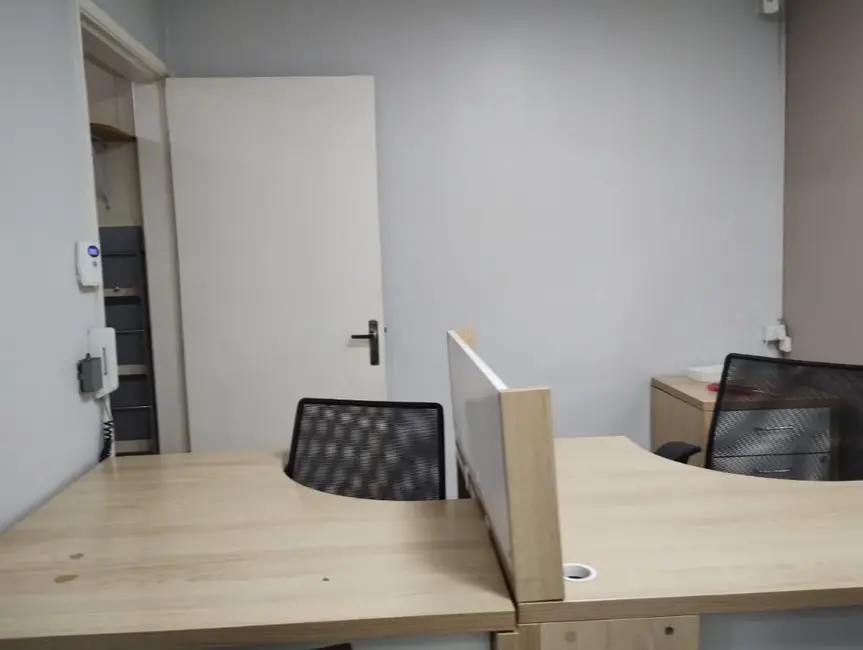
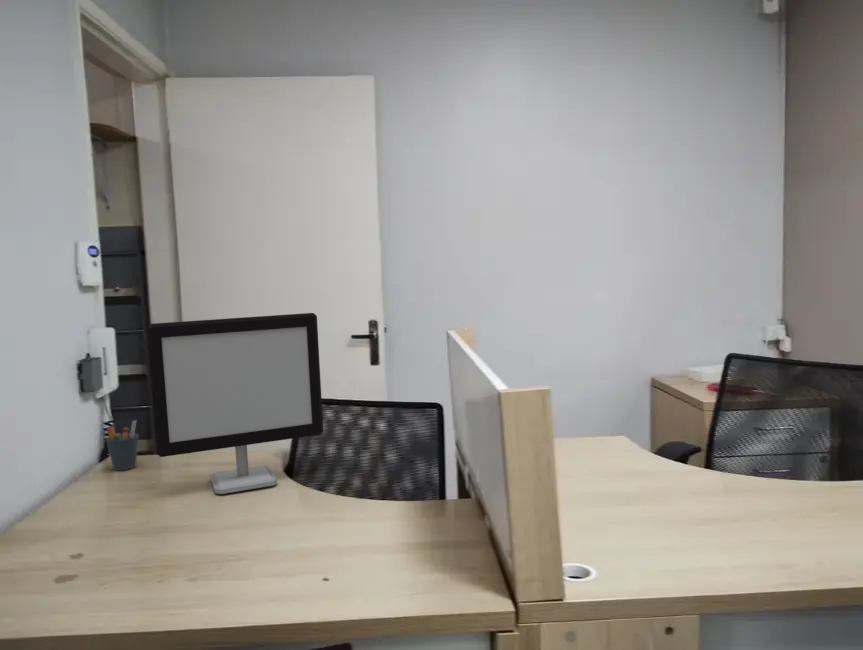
+ pen holder [105,419,140,471]
+ computer monitor [146,312,324,495]
